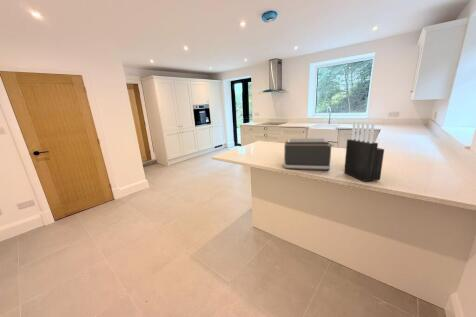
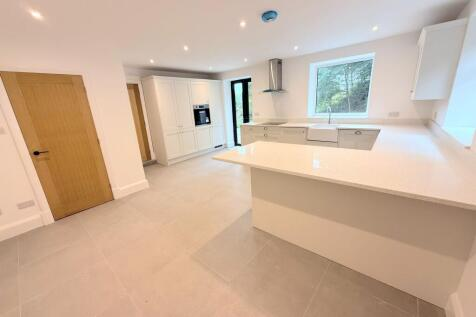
- knife block [343,120,385,183]
- toaster [283,137,335,171]
